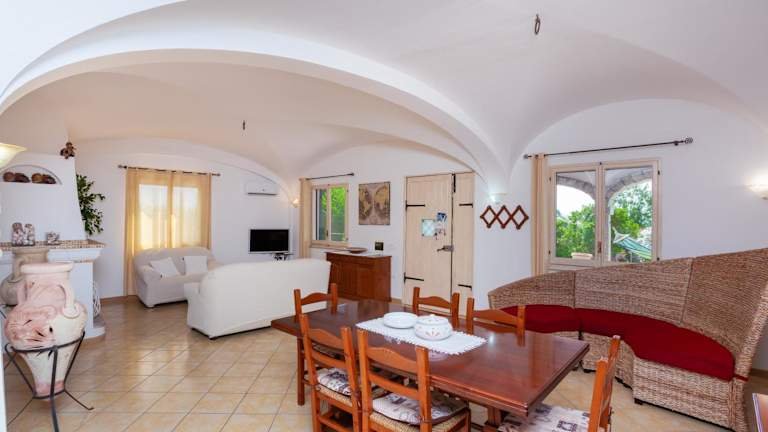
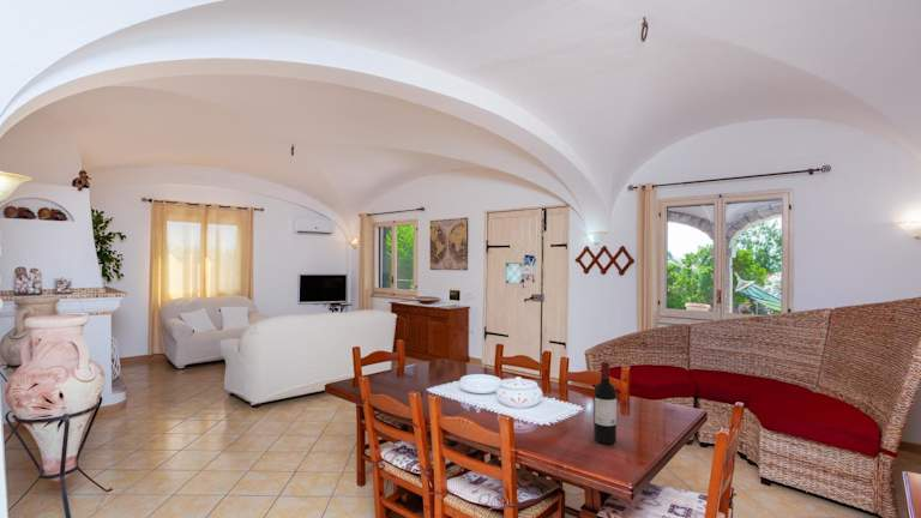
+ wine bottle [592,361,618,445]
